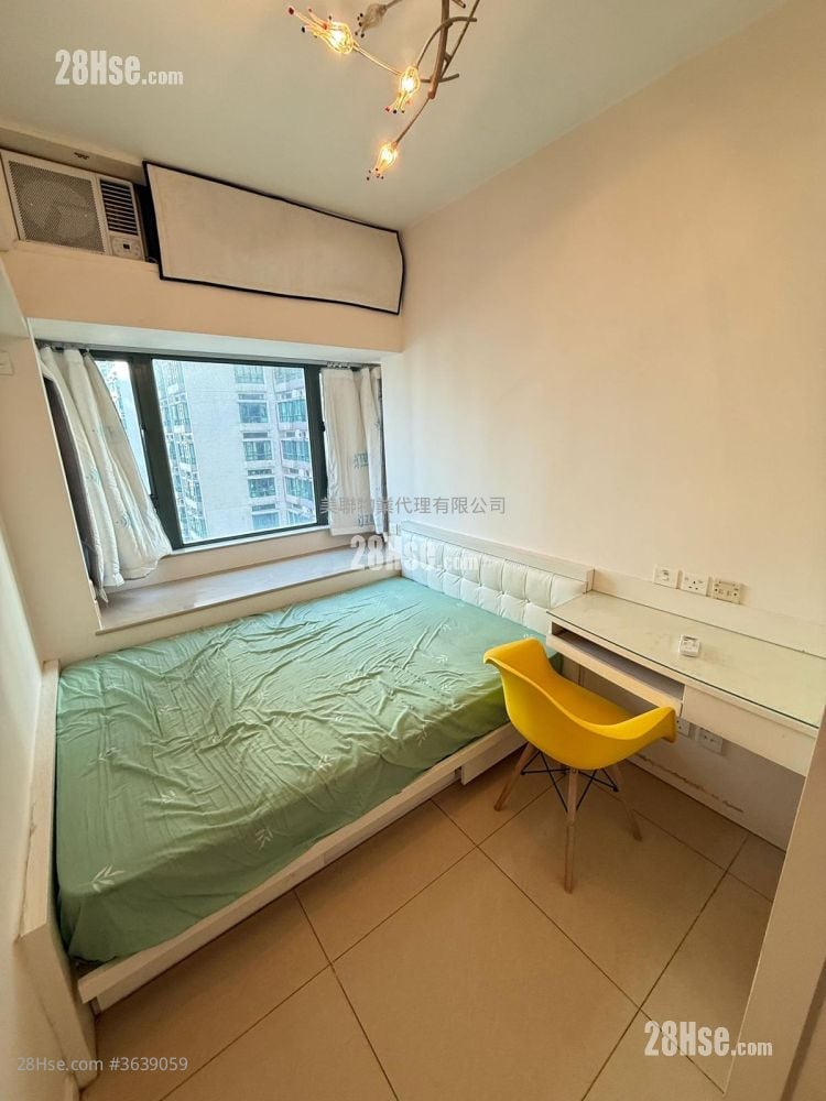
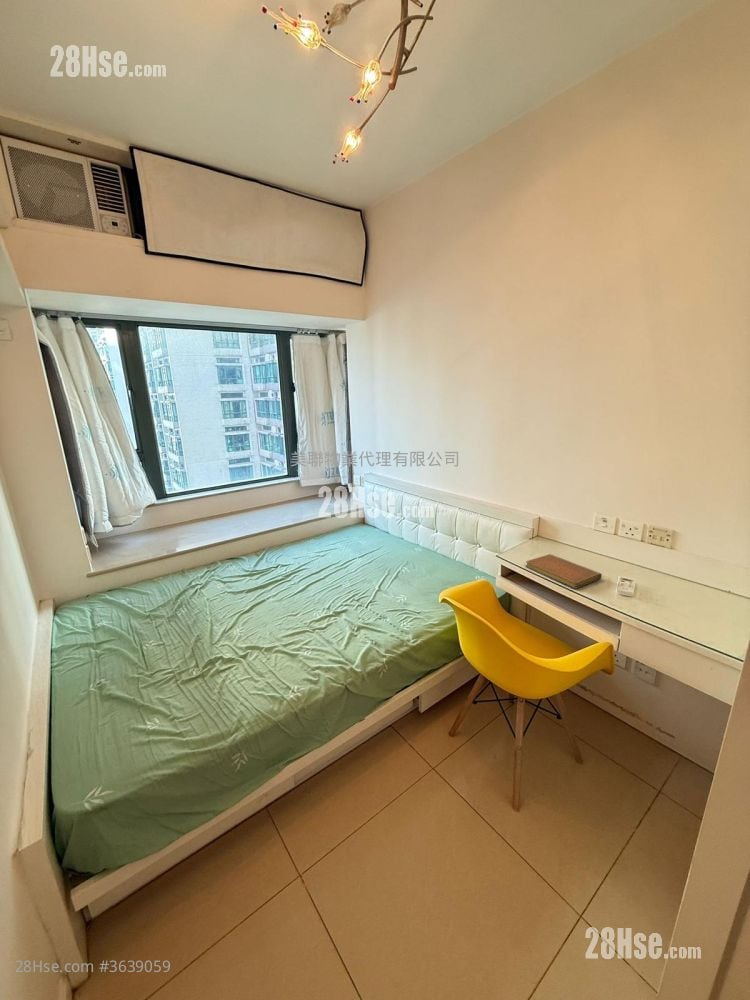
+ notebook [525,553,603,590]
